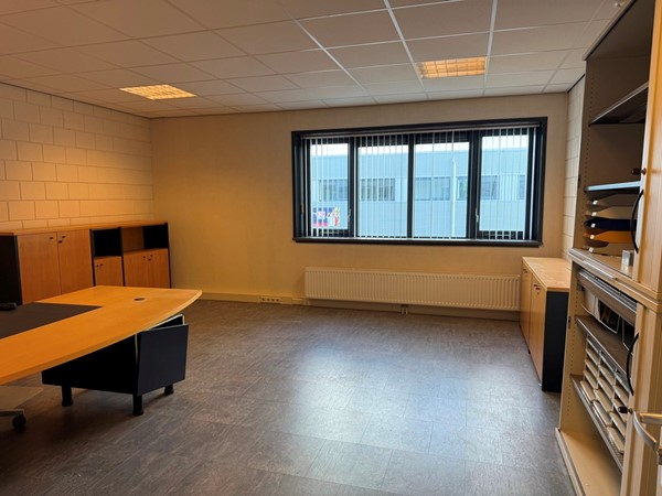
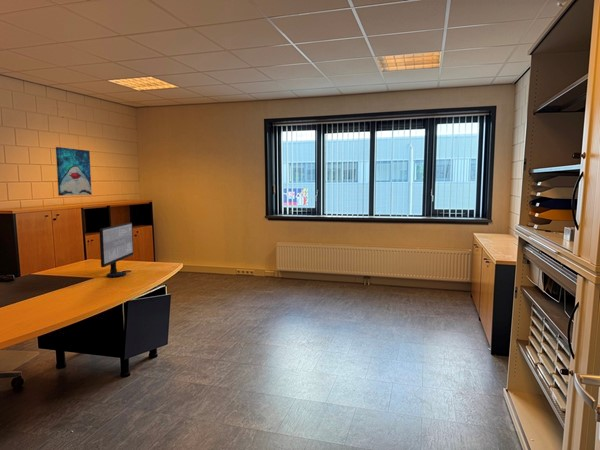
+ wall art [55,146,93,197]
+ computer monitor [98,222,134,278]
